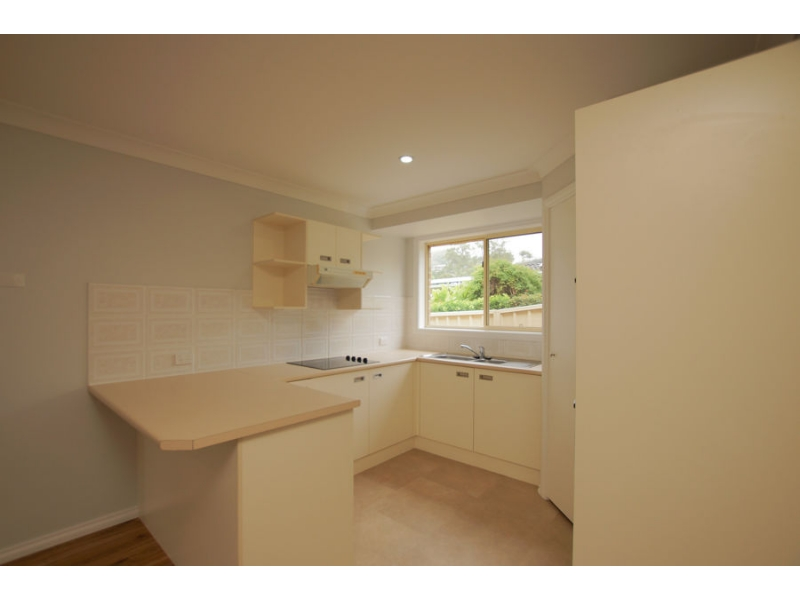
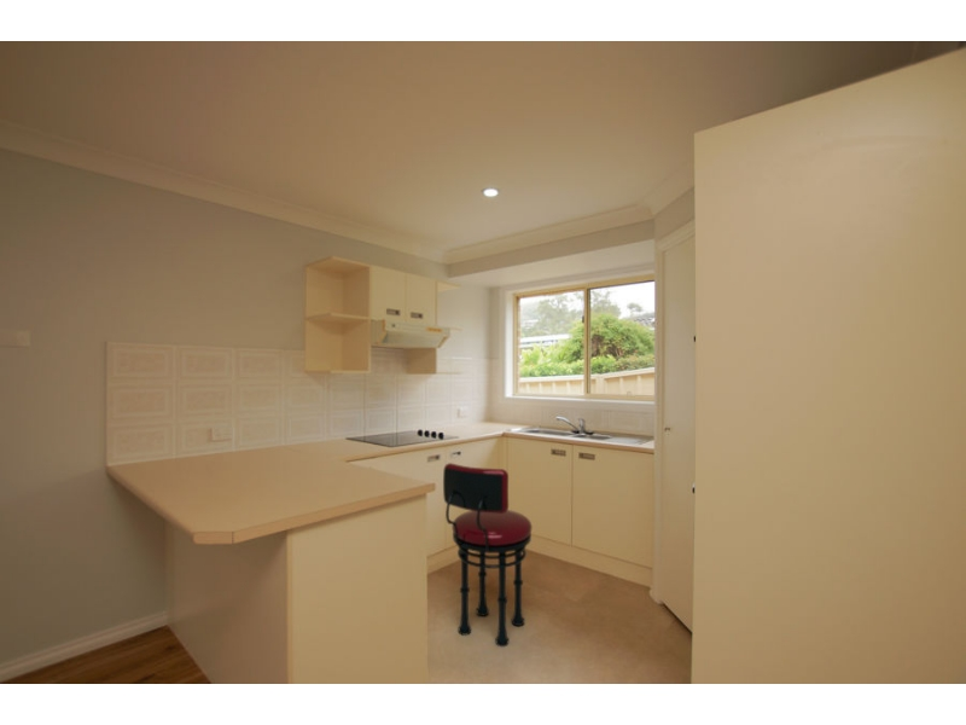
+ stool [442,462,534,648]
